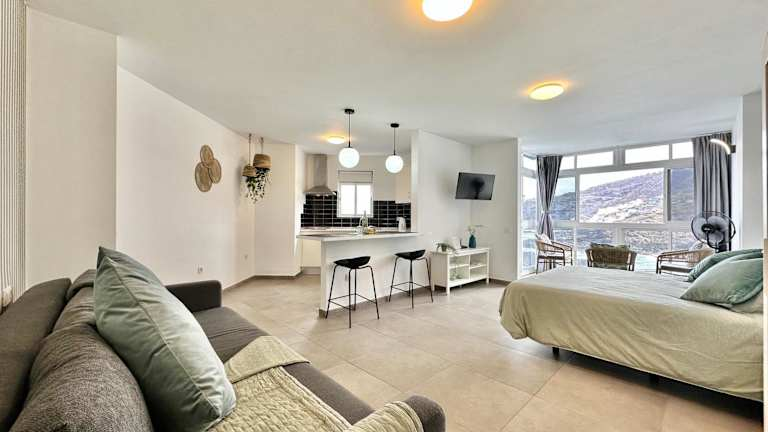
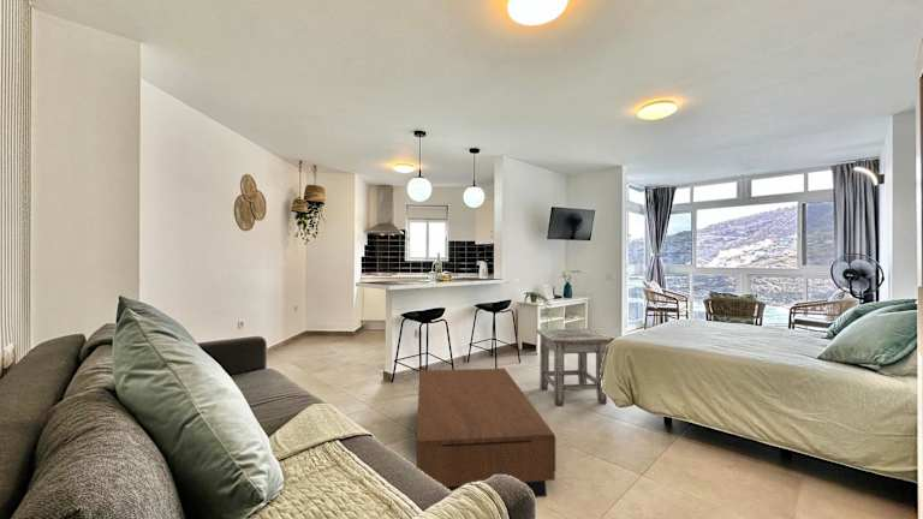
+ coffee table [416,366,556,499]
+ stool [536,328,612,407]
